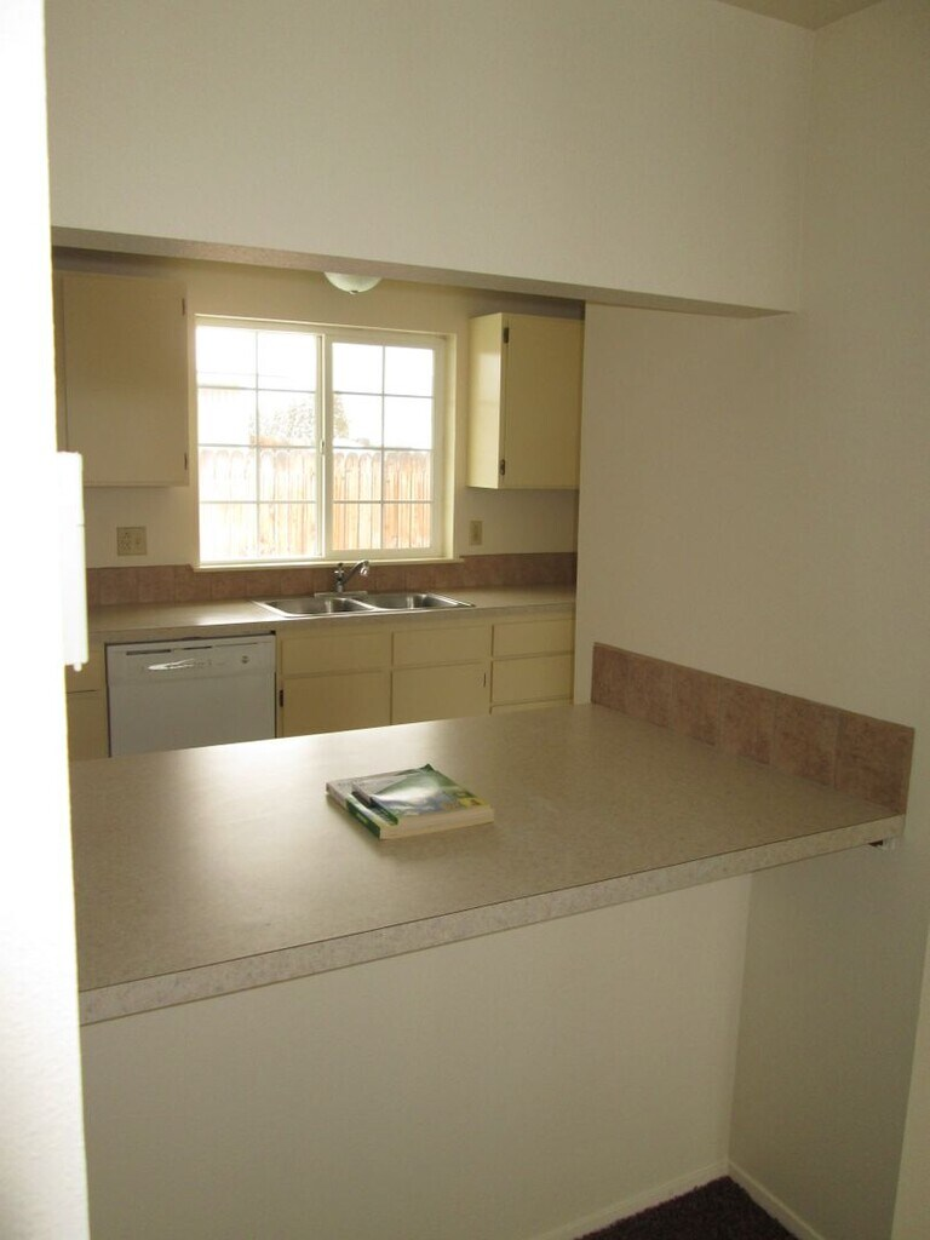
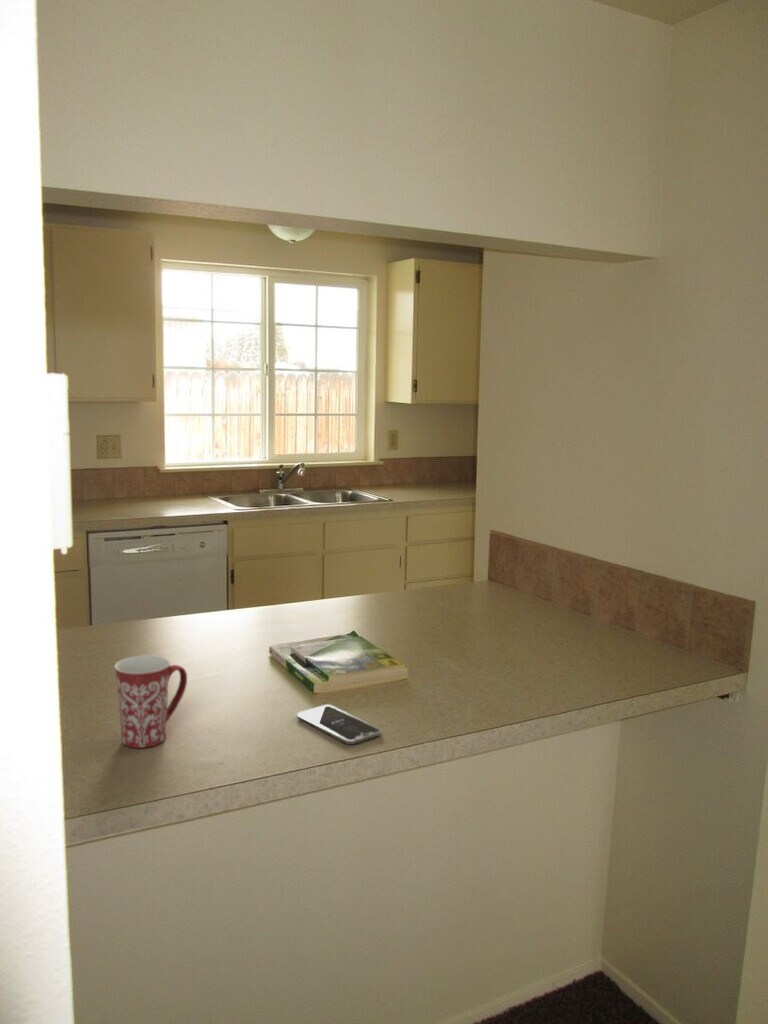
+ mug [113,654,188,749]
+ smartphone [296,704,383,745]
